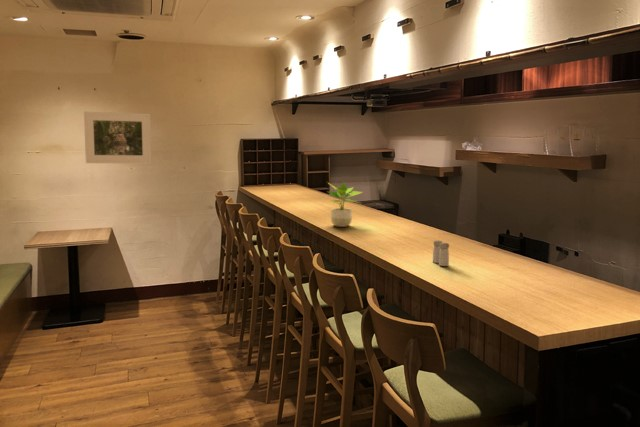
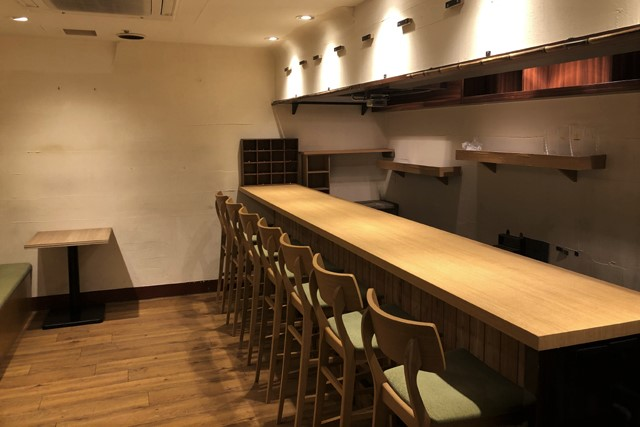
- salt and pepper shaker [432,239,450,267]
- potted plant [325,181,364,228]
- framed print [83,111,152,165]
